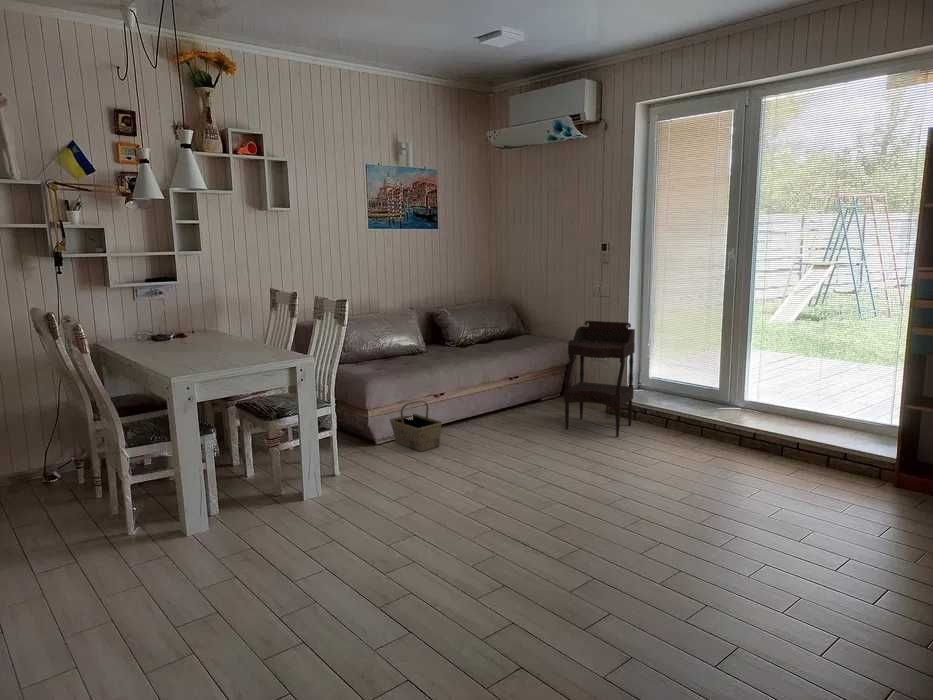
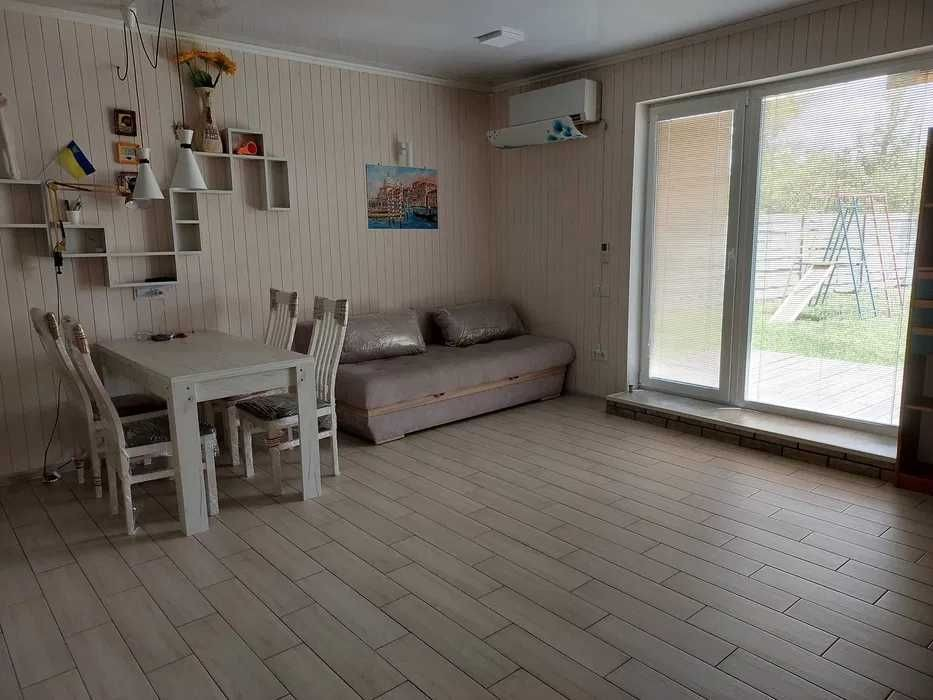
- side table [563,320,636,438]
- basket [389,399,443,453]
